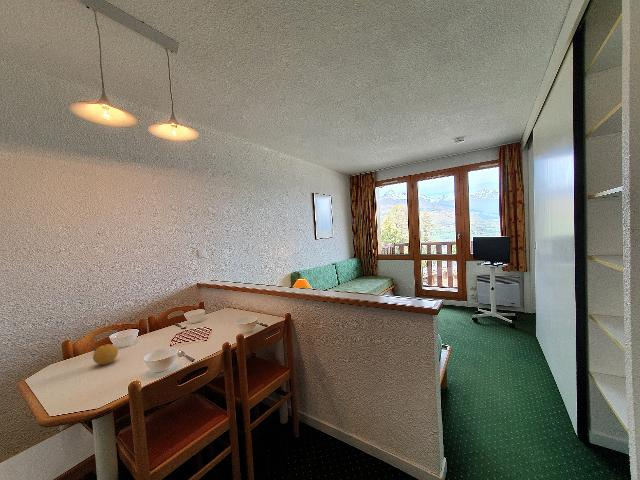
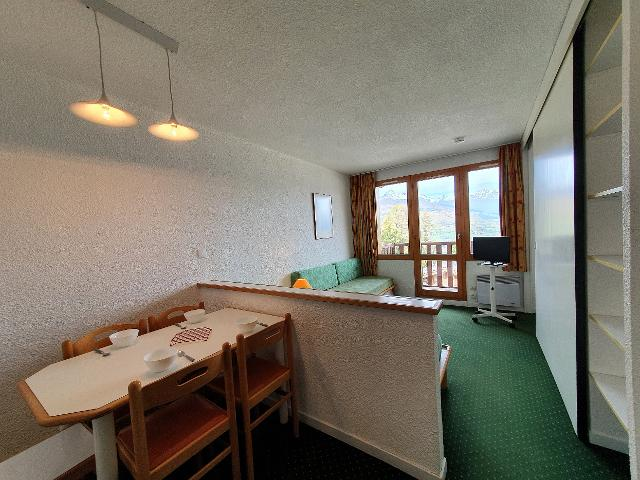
- fruit [92,343,119,366]
